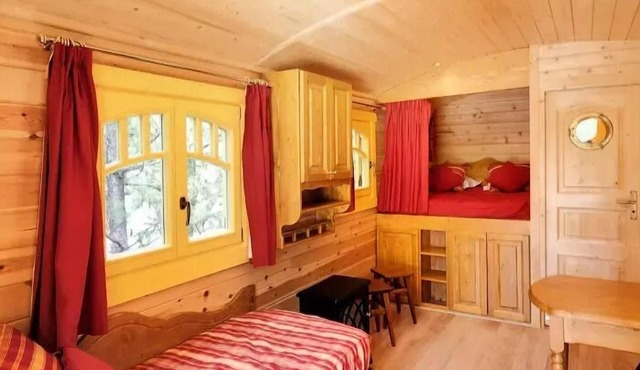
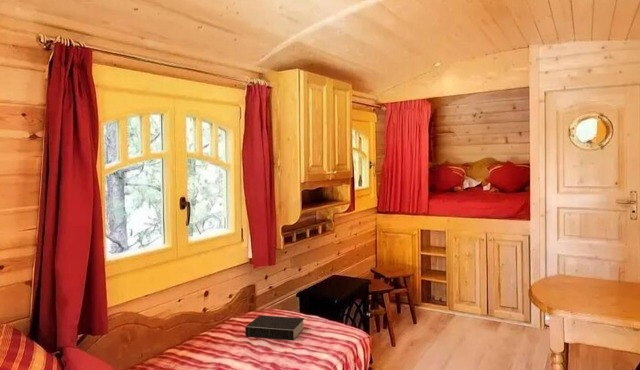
+ book [244,314,306,341]
